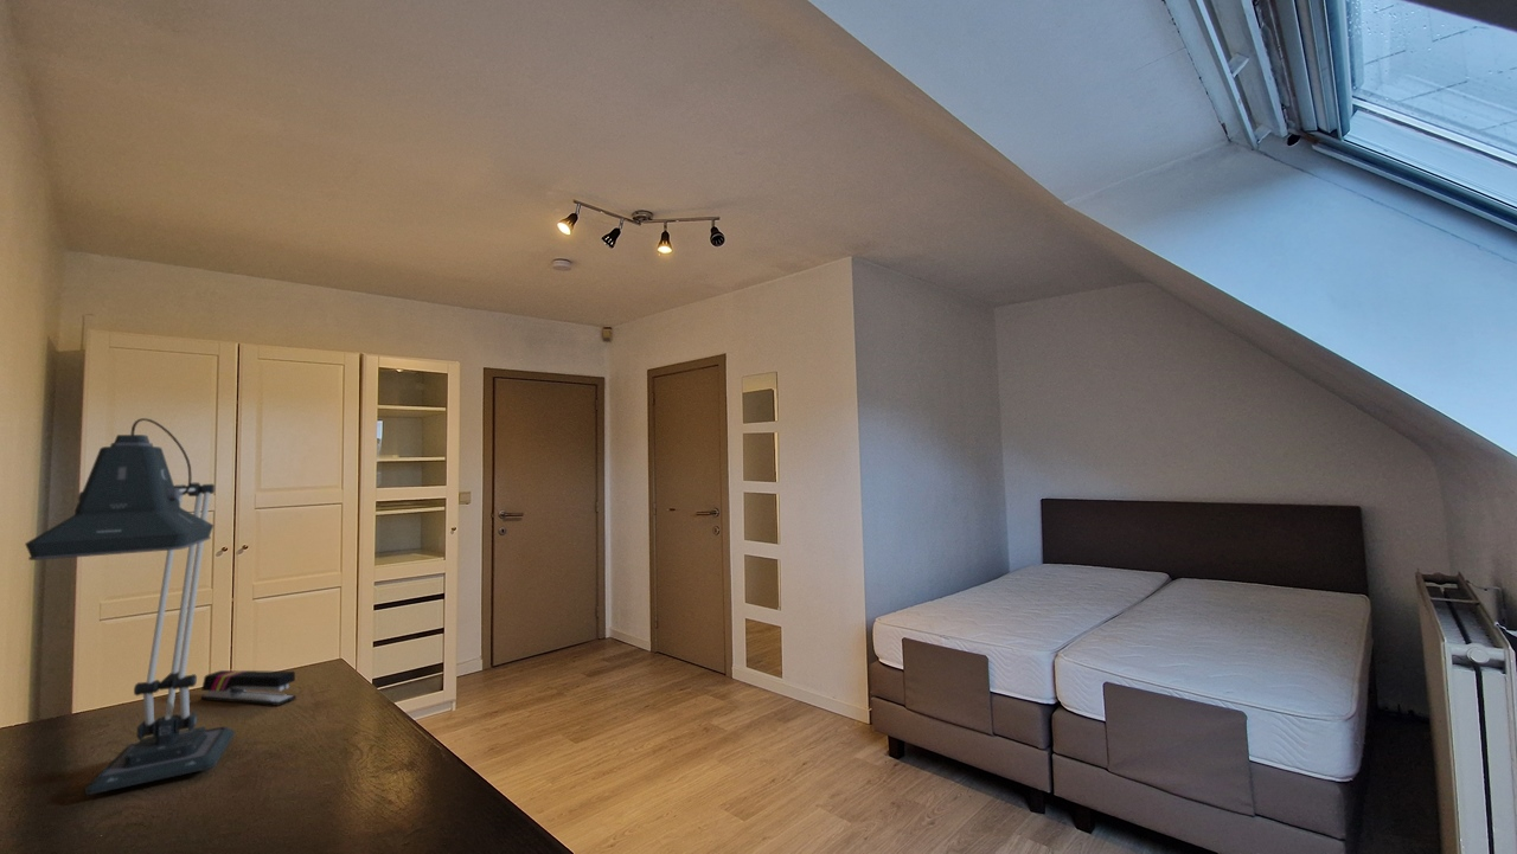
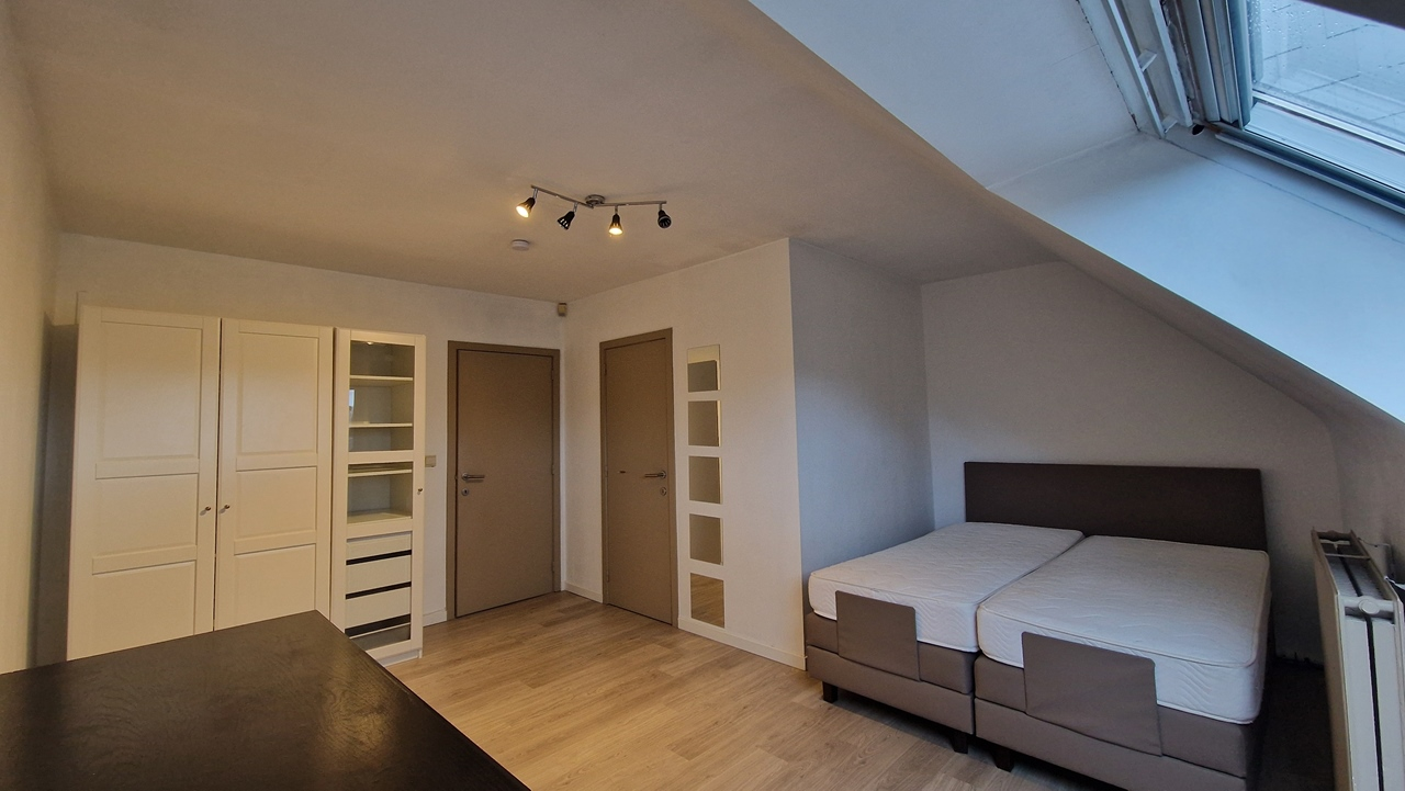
- desk lamp [24,417,236,796]
- stapler [200,669,297,707]
